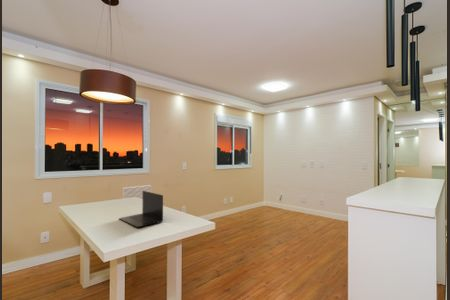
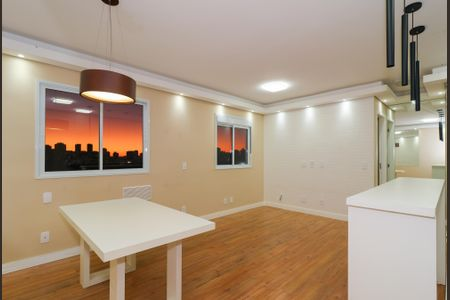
- laptop [118,190,164,229]
